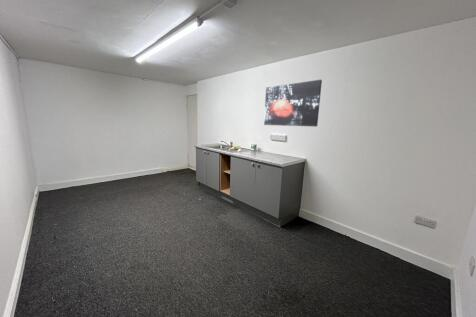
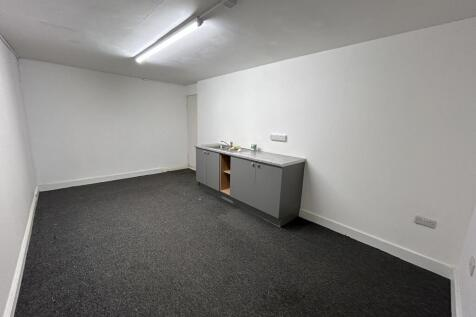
- wall art [263,79,323,128]
